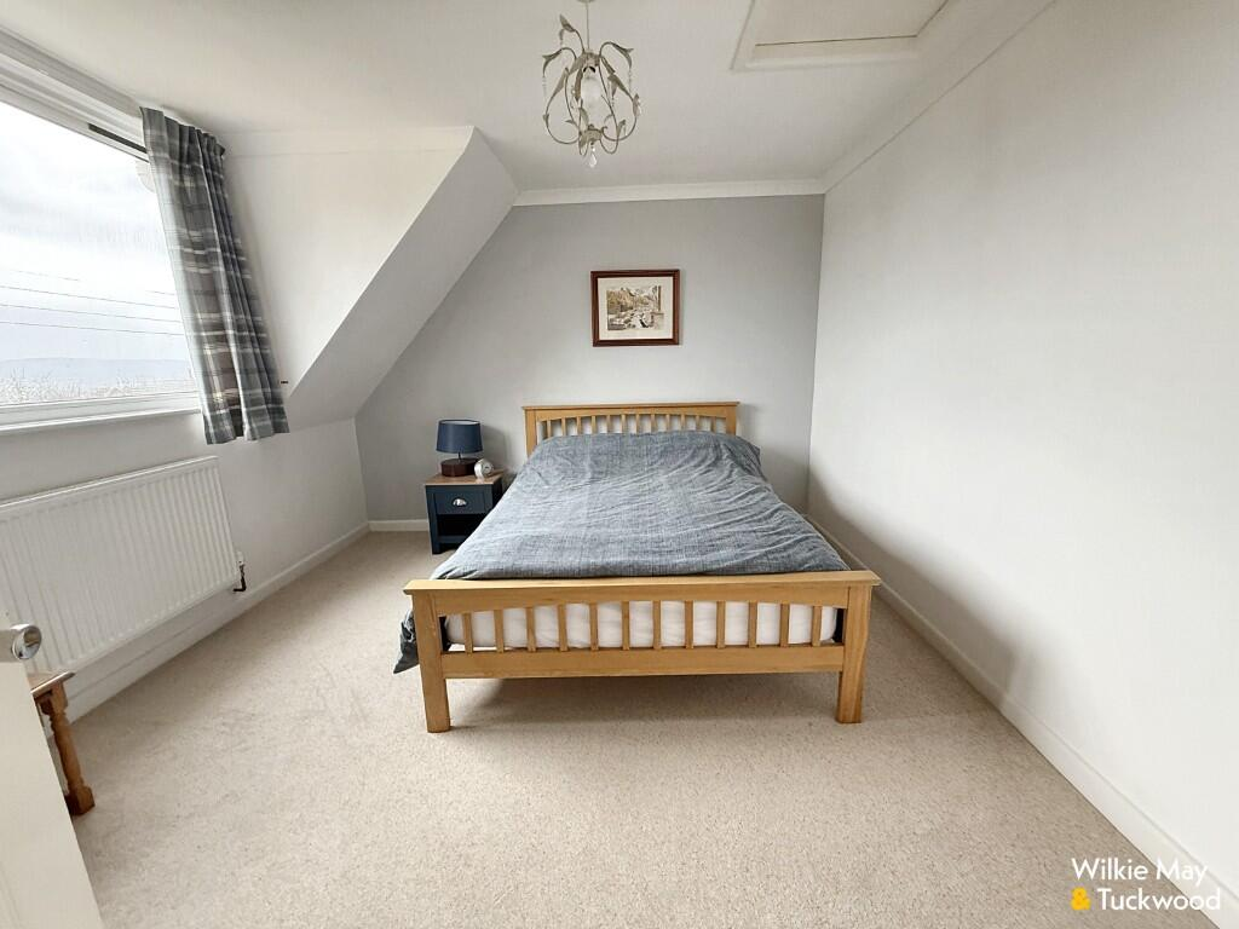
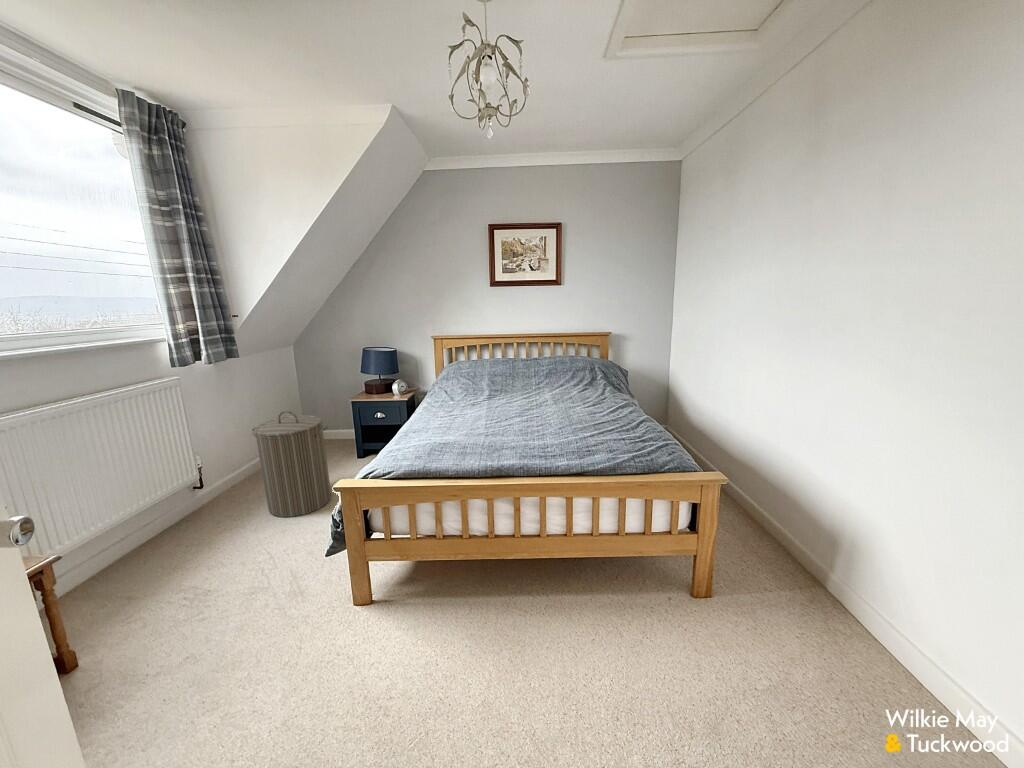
+ laundry hamper [251,410,332,518]
